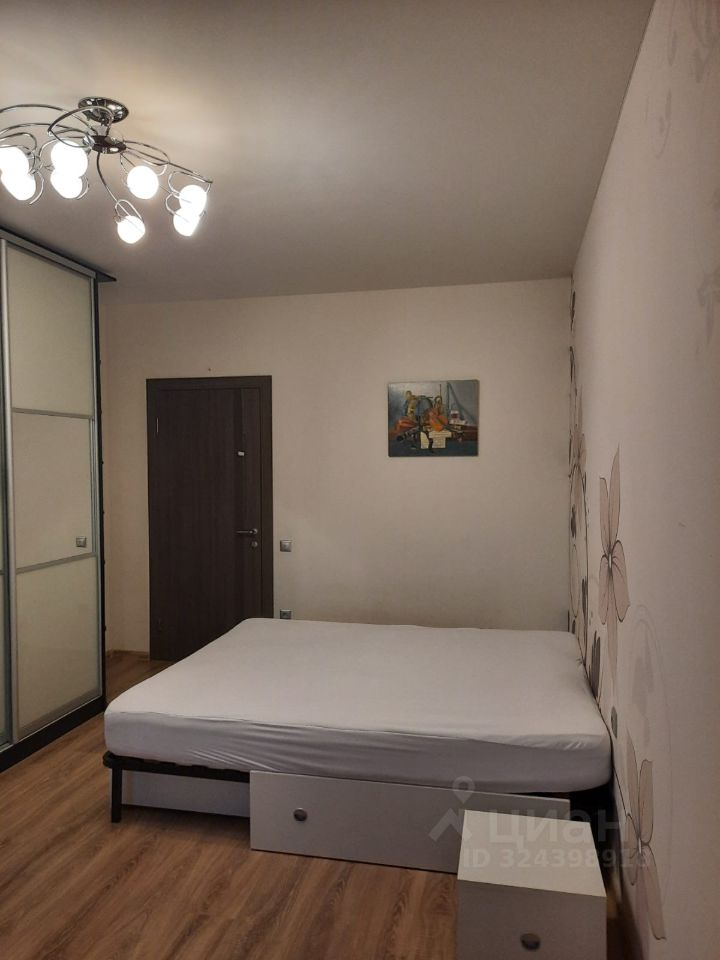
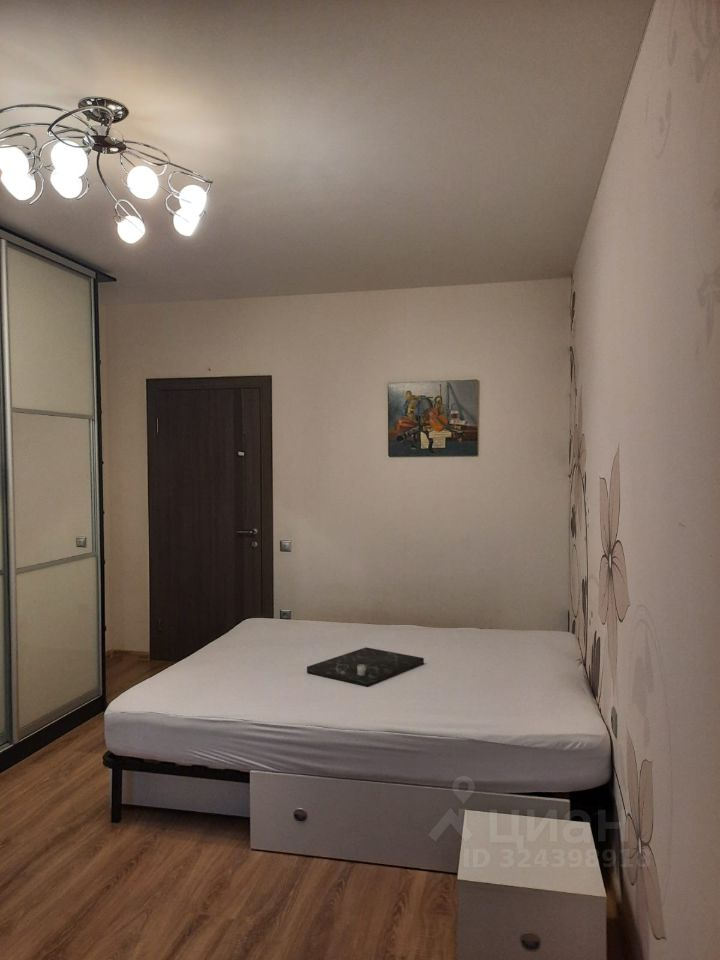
+ tray [306,646,425,687]
